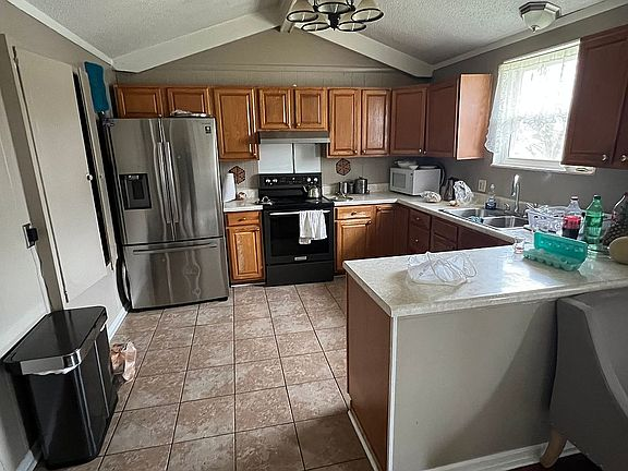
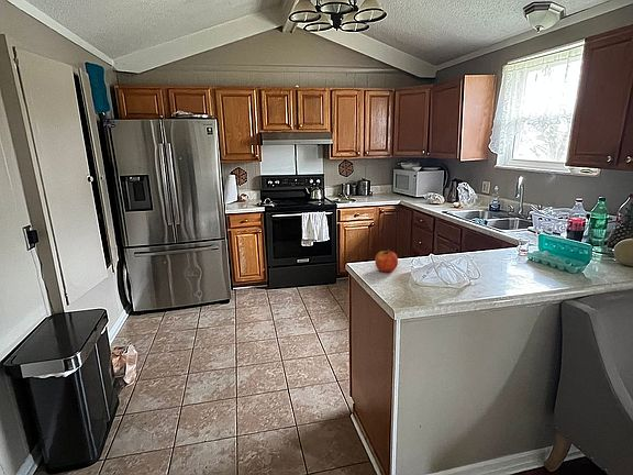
+ fruit [374,248,399,273]
